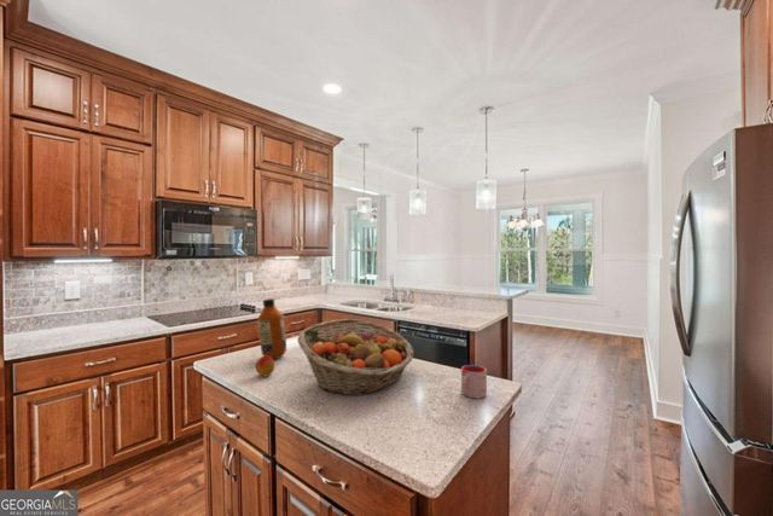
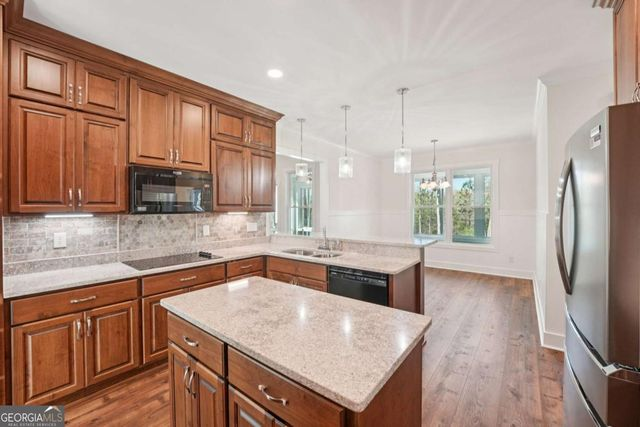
- mug [460,364,488,399]
- peach [255,355,277,378]
- bottle [256,297,287,360]
- fruit basket [296,318,414,396]
